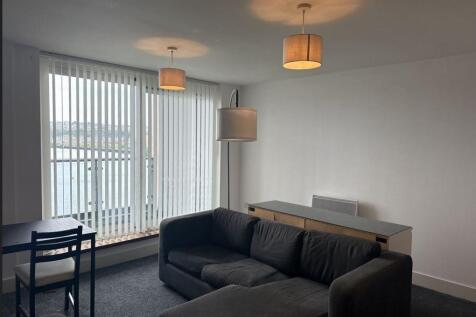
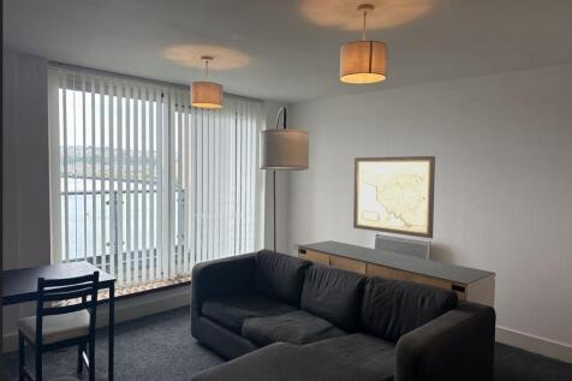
+ wall art [352,155,436,239]
